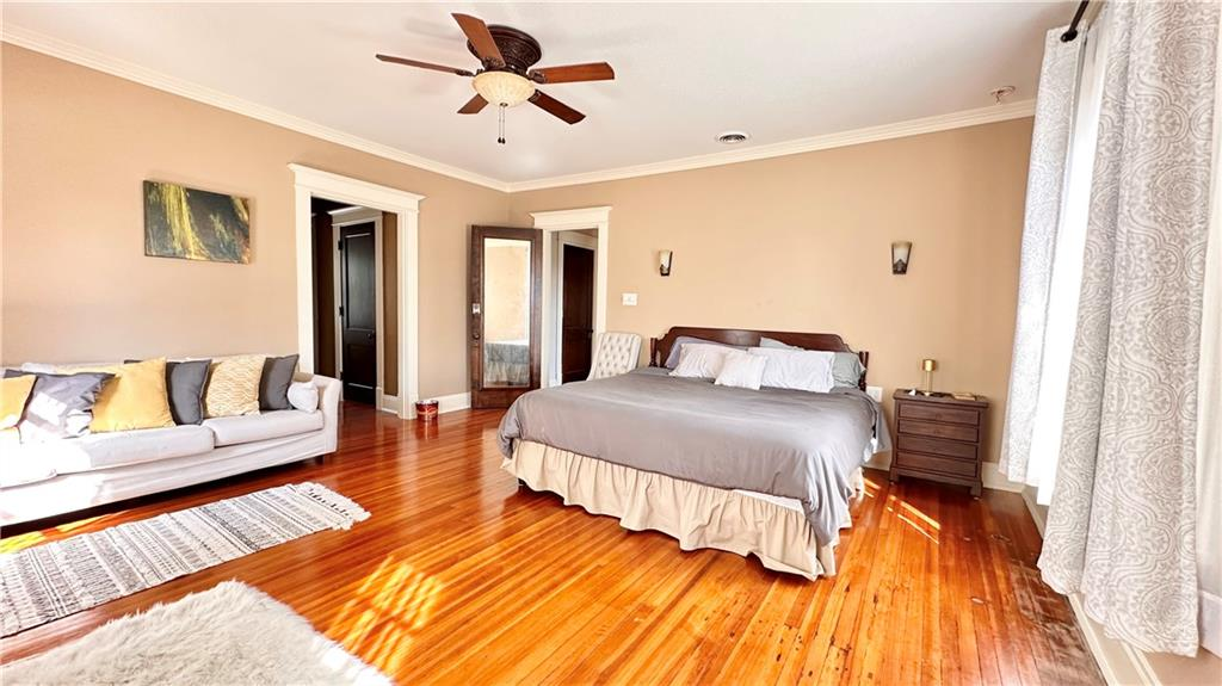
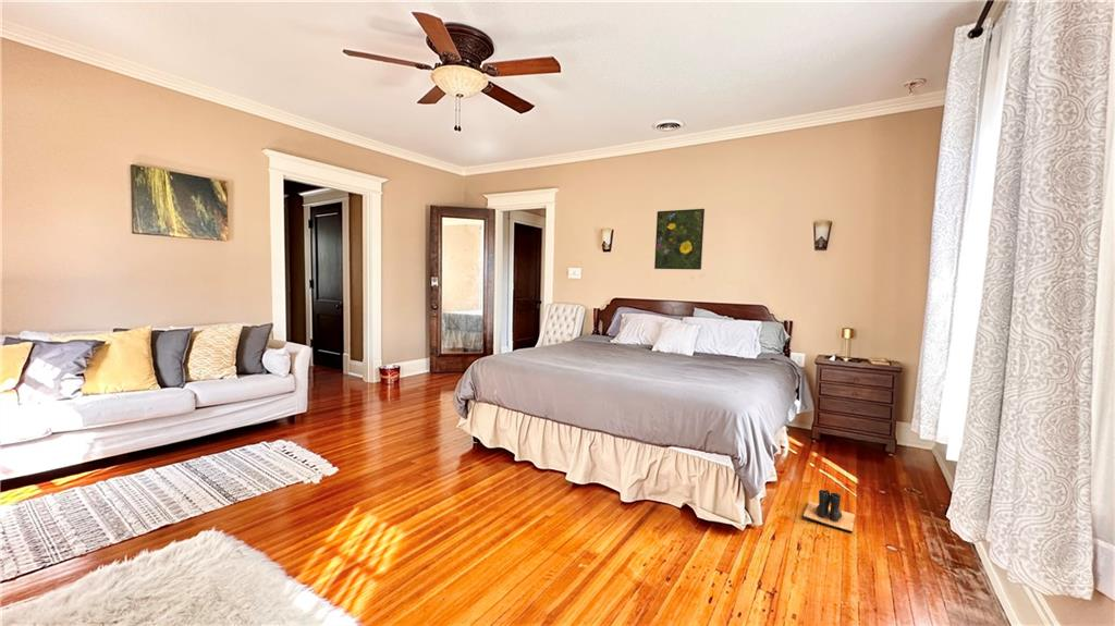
+ boots [802,489,856,533]
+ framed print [653,208,706,271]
